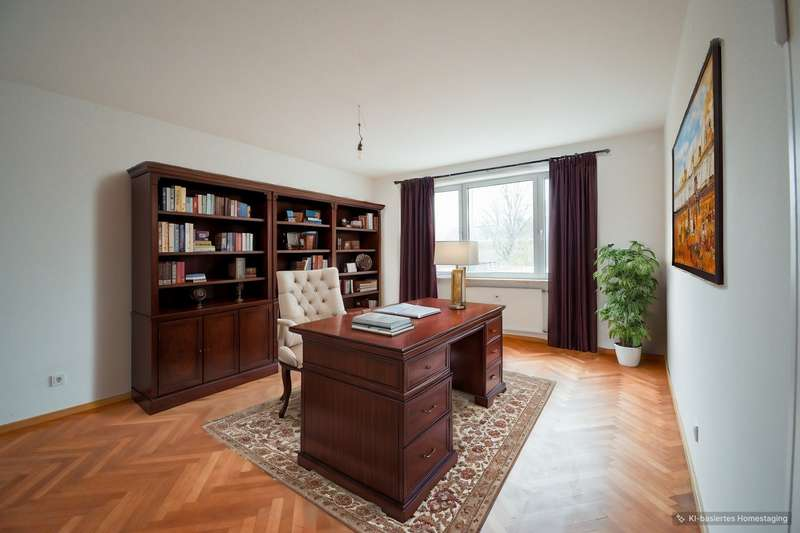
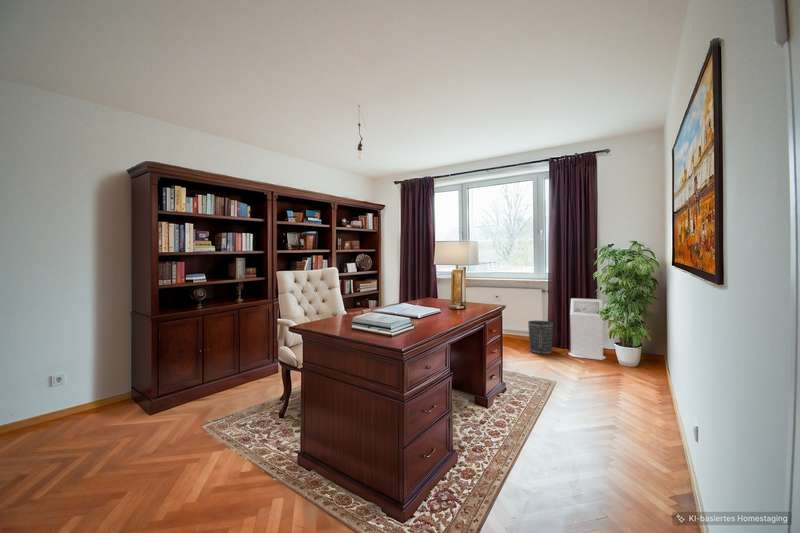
+ lectern [567,297,607,361]
+ wastebasket [527,320,554,355]
